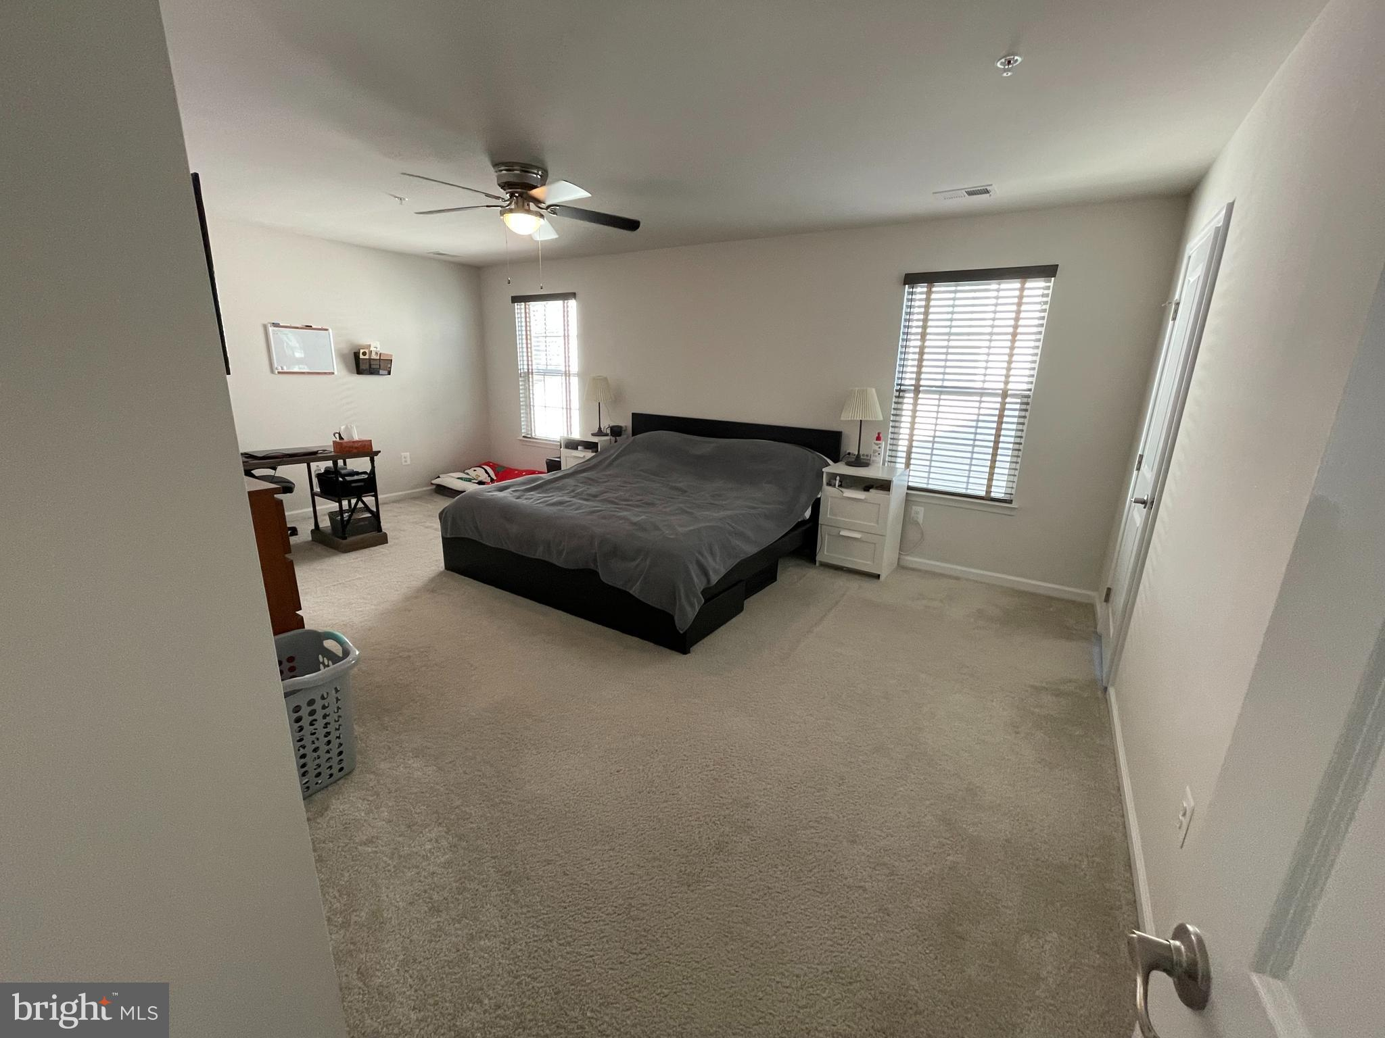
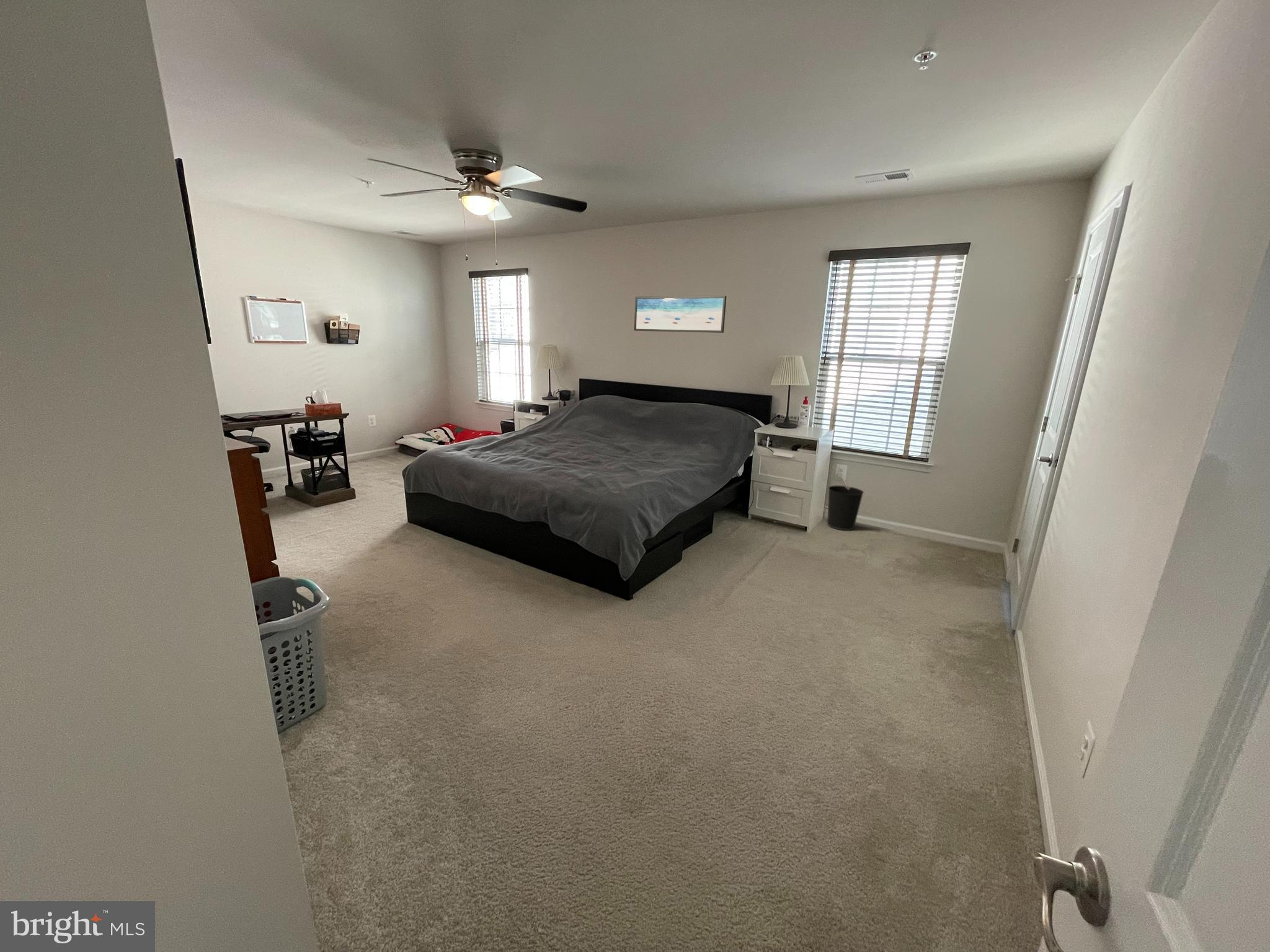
+ wall art [634,295,727,333]
+ wastebasket [827,485,864,531]
